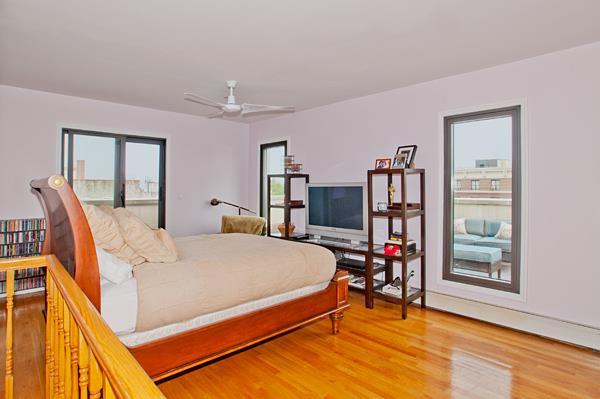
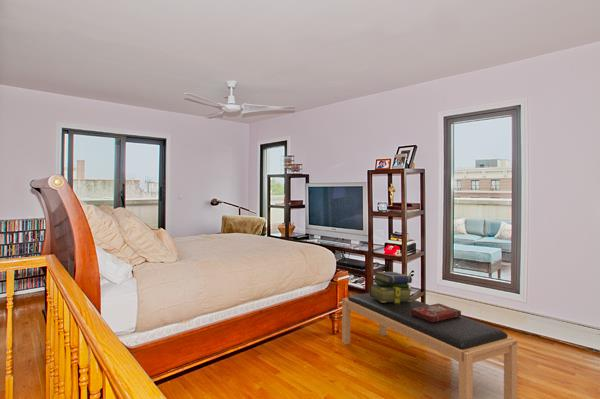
+ bench [341,292,518,399]
+ decorative box [411,302,462,322]
+ stack of books [368,271,413,303]
